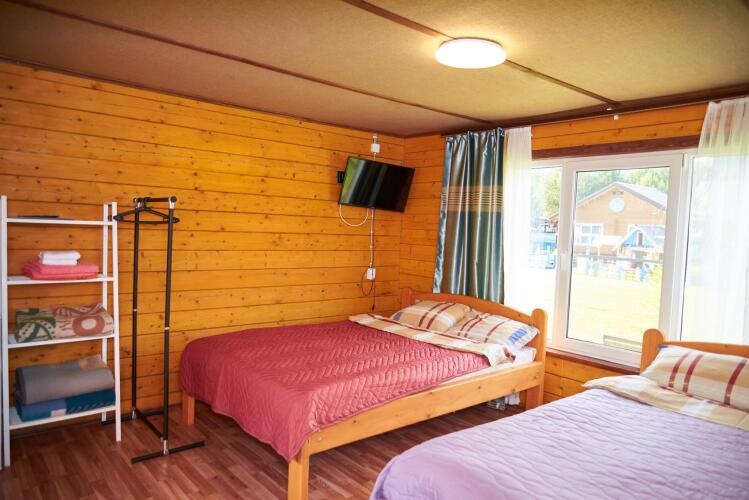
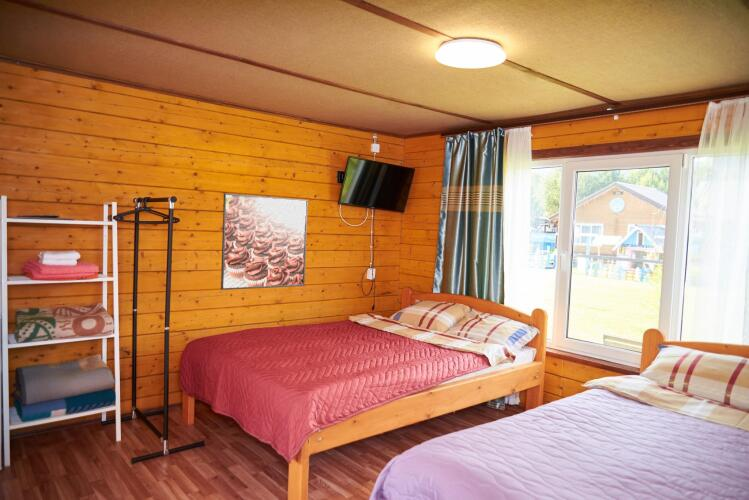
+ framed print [220,192,309,291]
